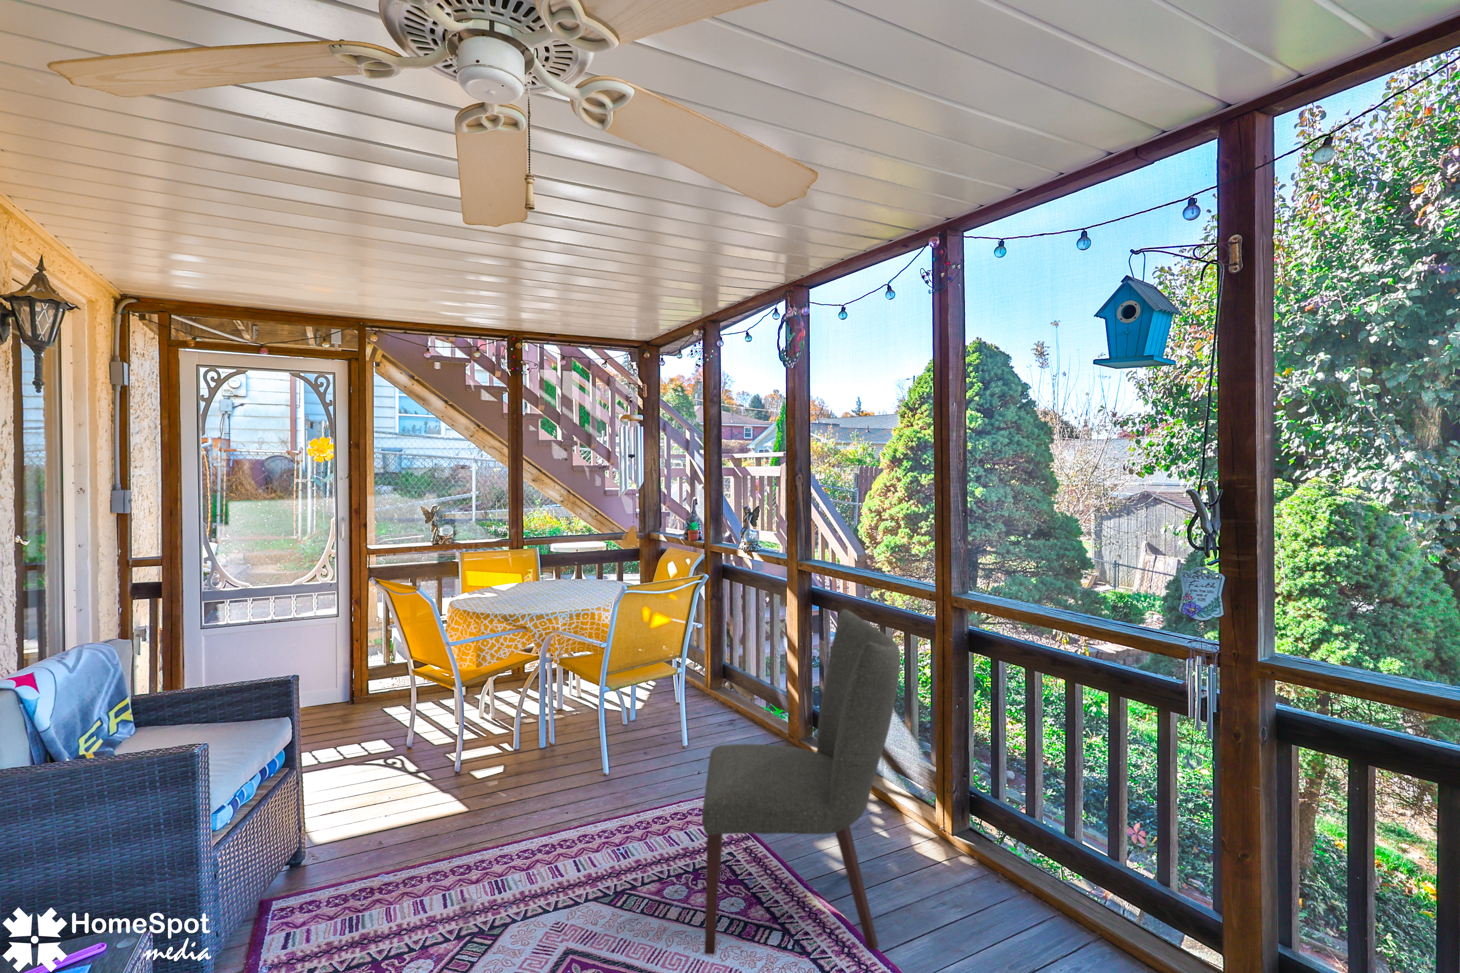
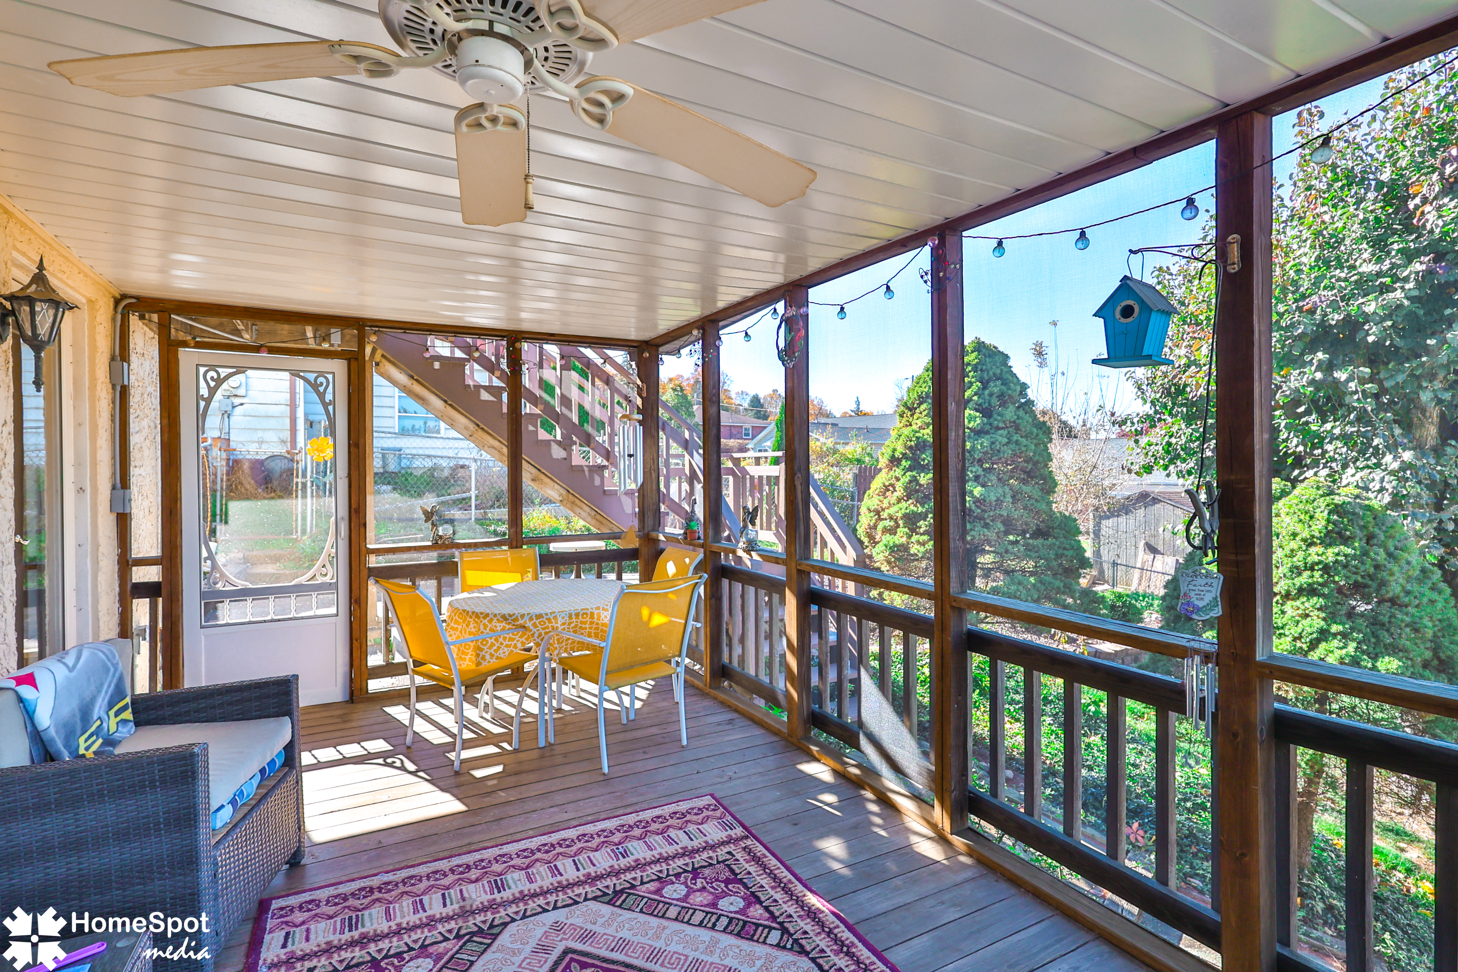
- chair [702,609,901,955]
